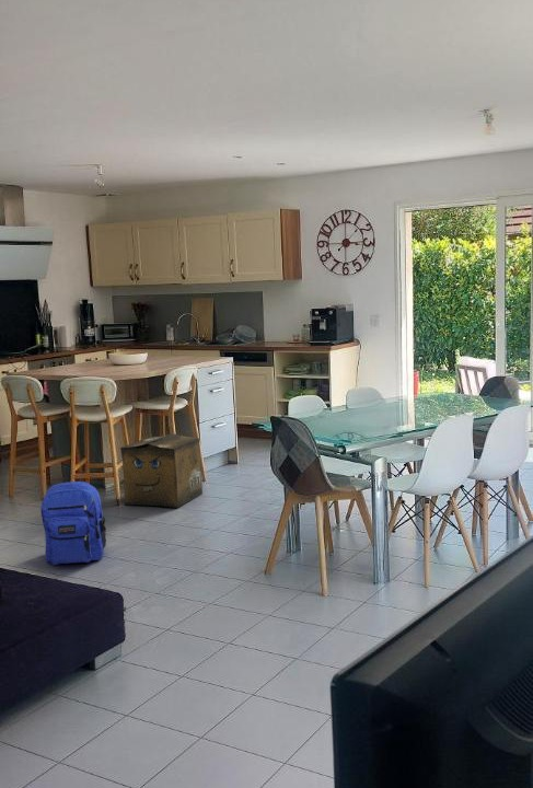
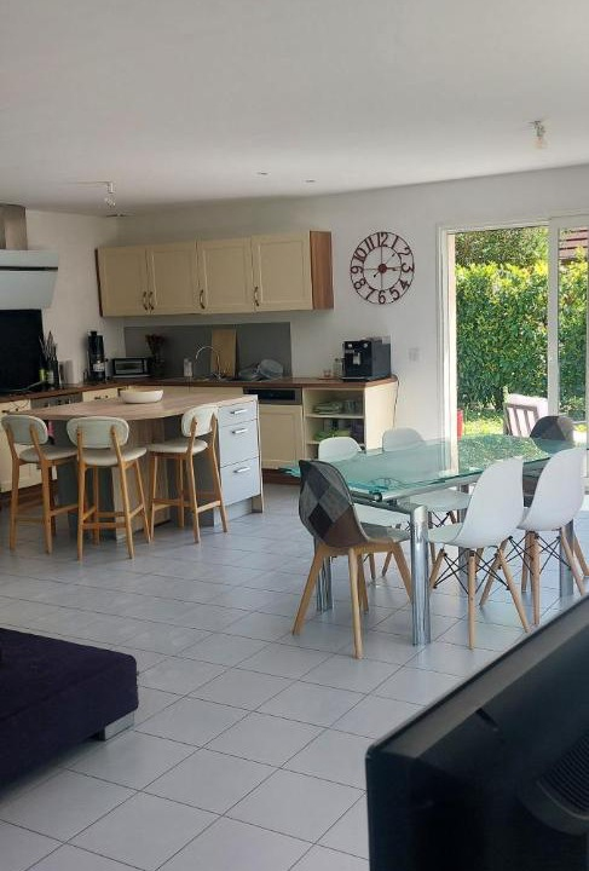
- backpack [39,480,107,566]
- cardboard box [119,433,204,509]
